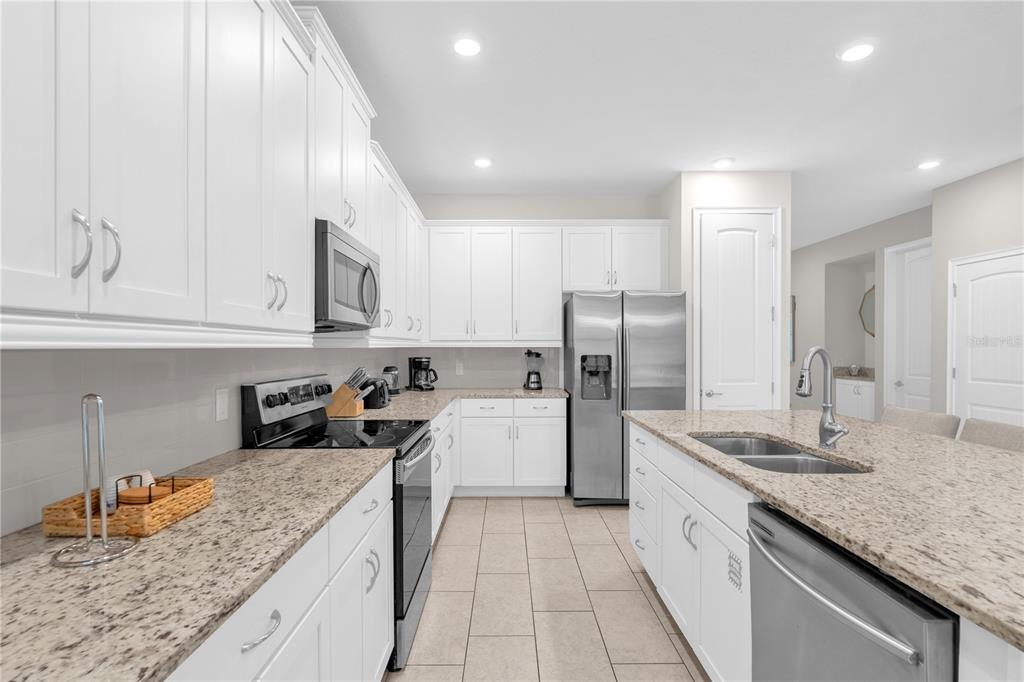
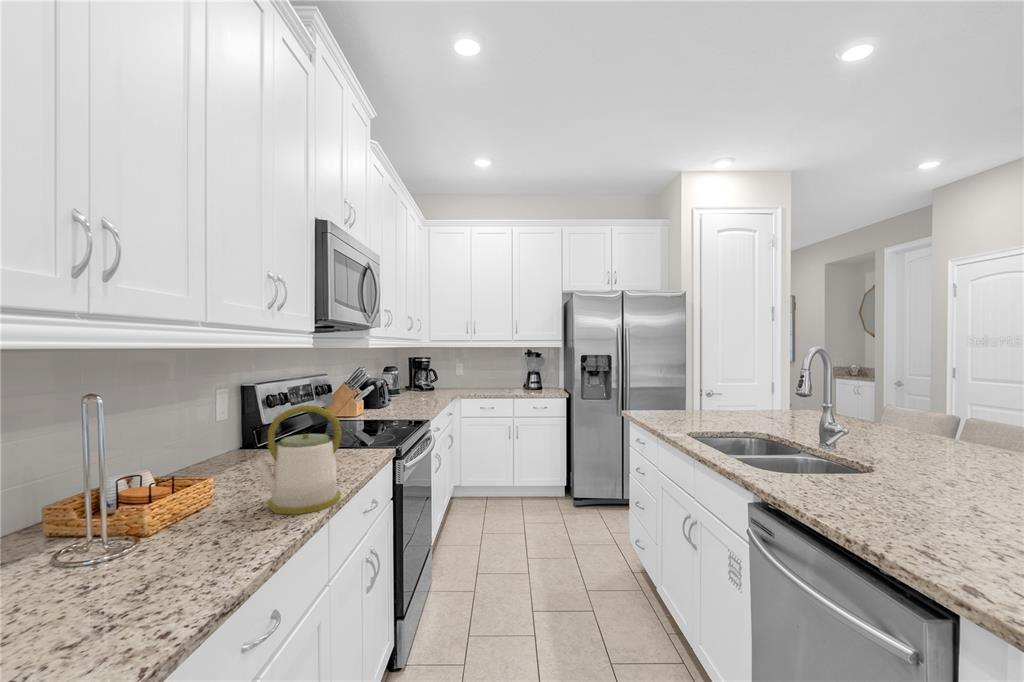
+ kettle [251,404,343,516]
